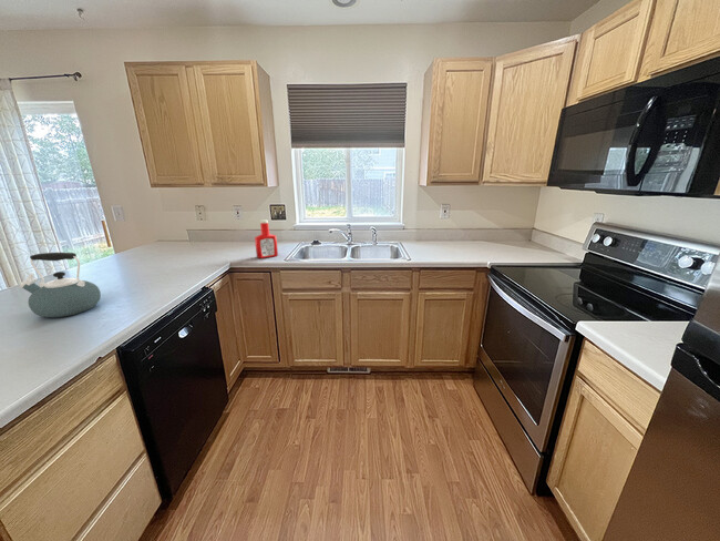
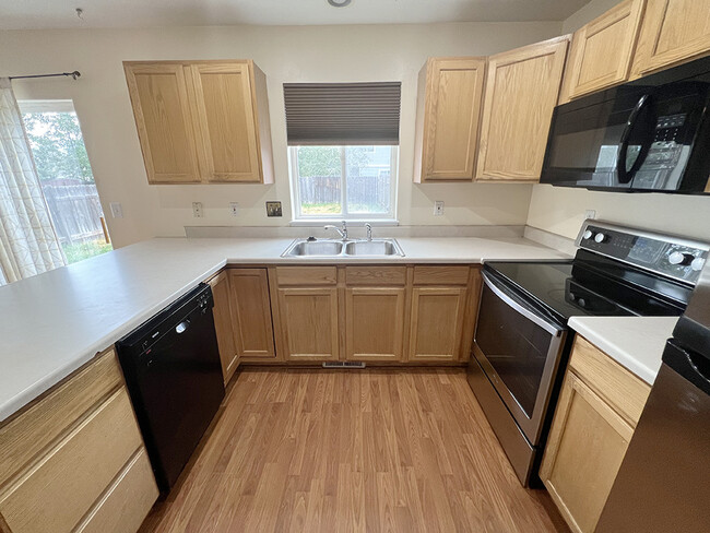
- soap bottle [254,218,279,259]
- kettle [19,252,102,318]
